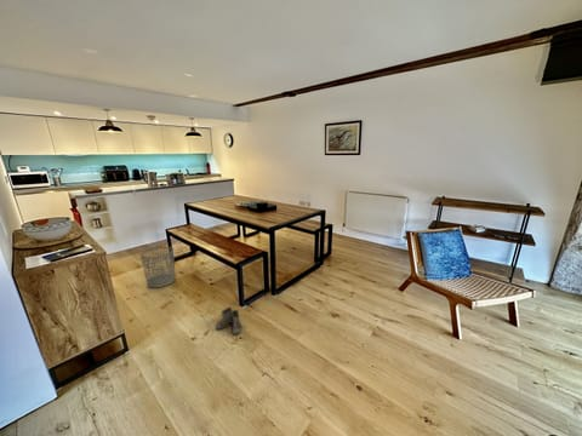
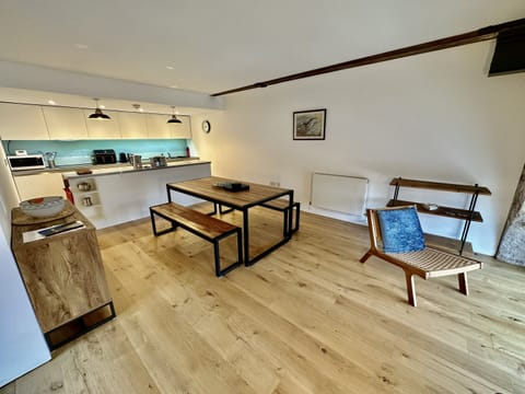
- waste bin [139,245,177,288]
- boots [215,306,245,337]
